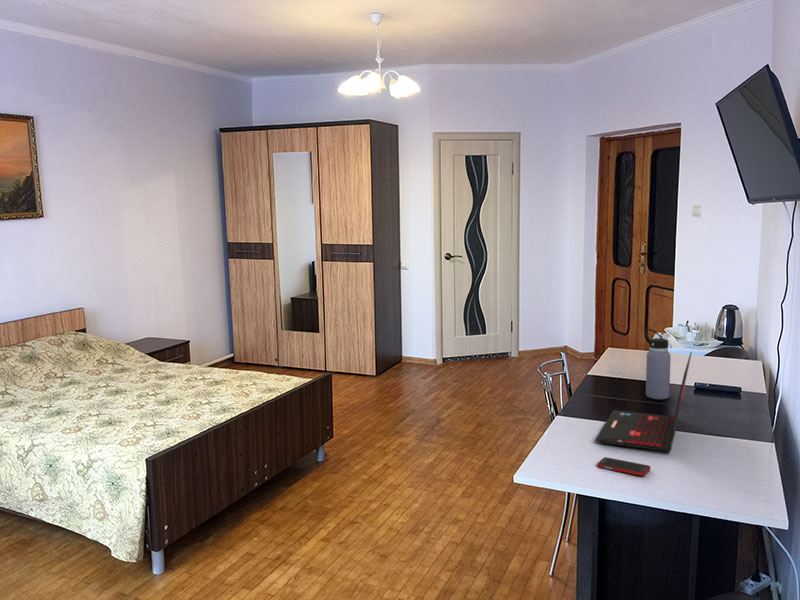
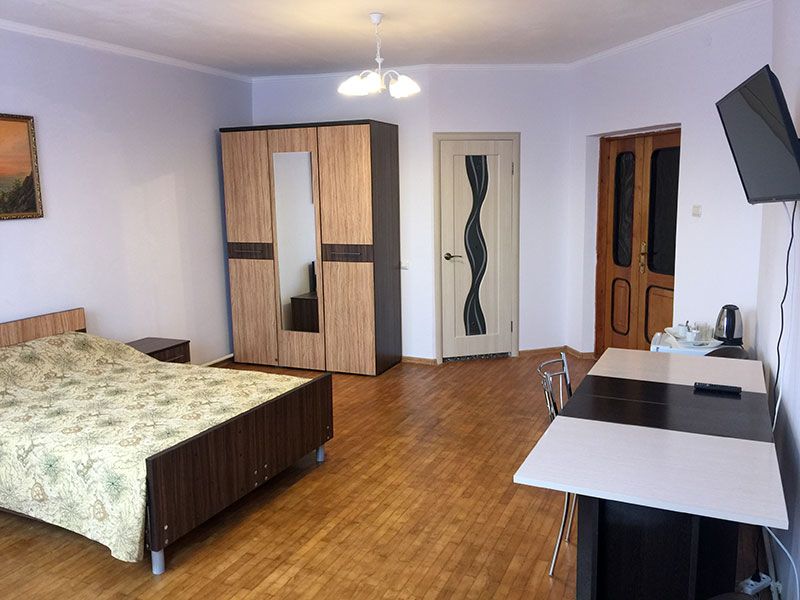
- cell phone [596,456,652,477]
- laptop [594,351,693,453]
- water bottle [644,328,671,400]
